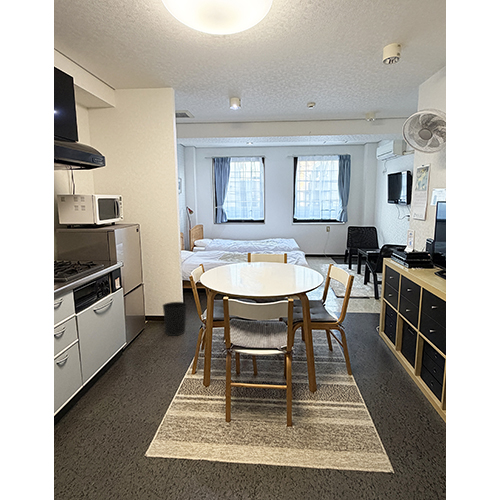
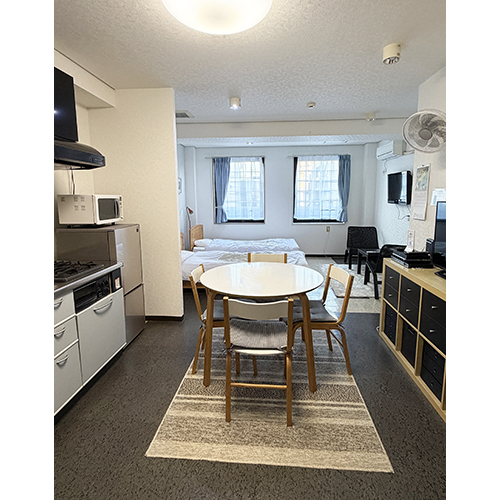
- wastebasket [161,301,188,336]
